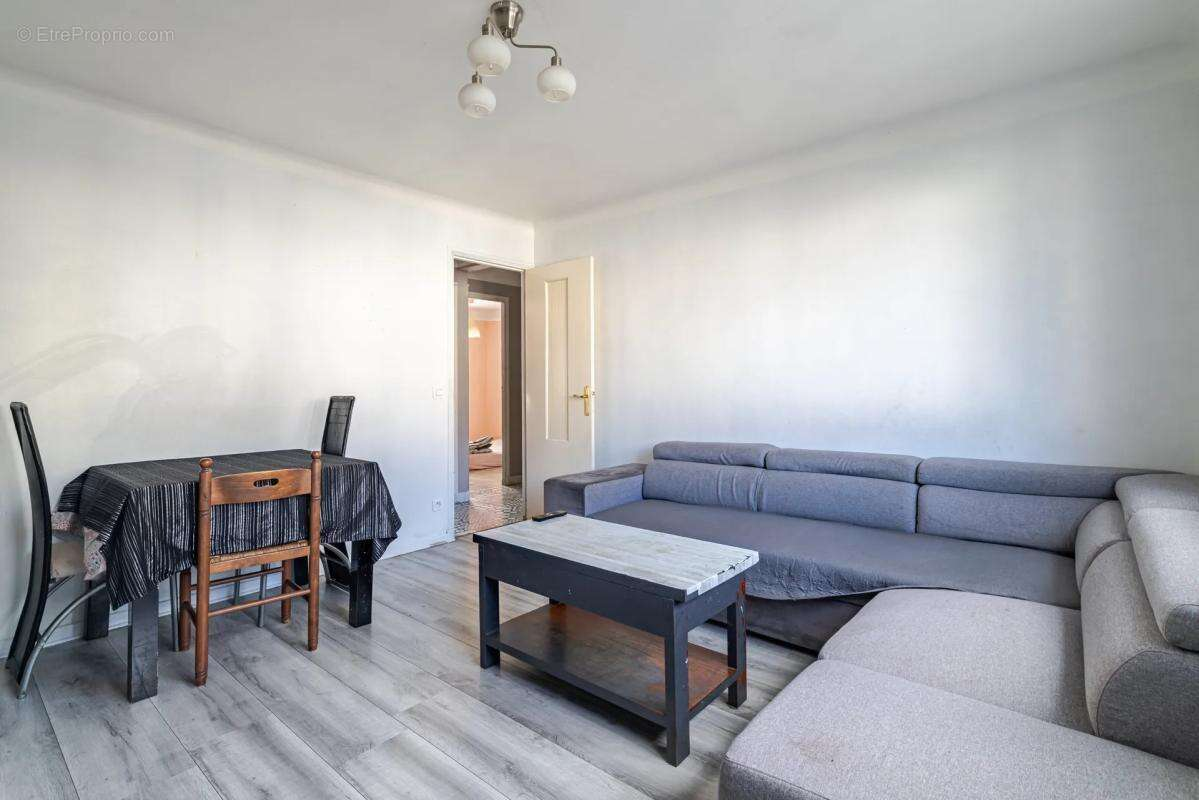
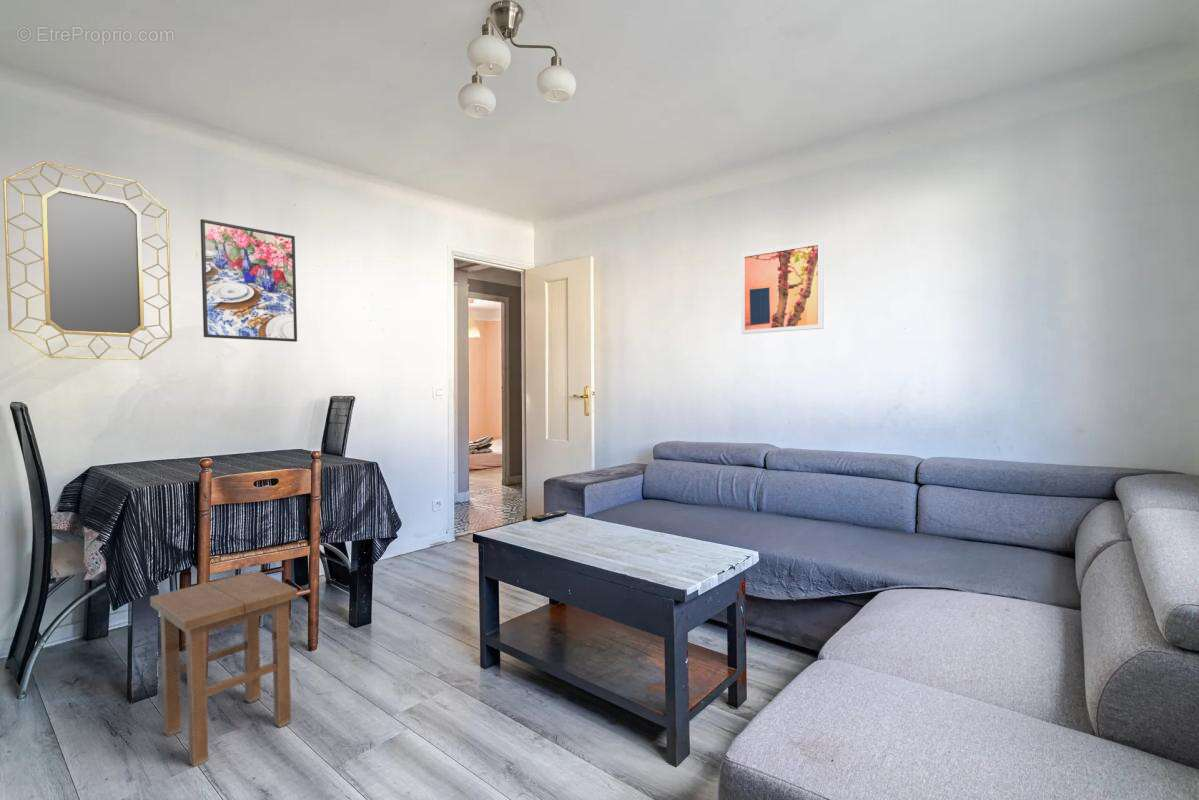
+ wall art [740,239,825,335]
+ home mirror [2,160,173,361]
+ stool [149,570,298,768]
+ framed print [199,218,298,343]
